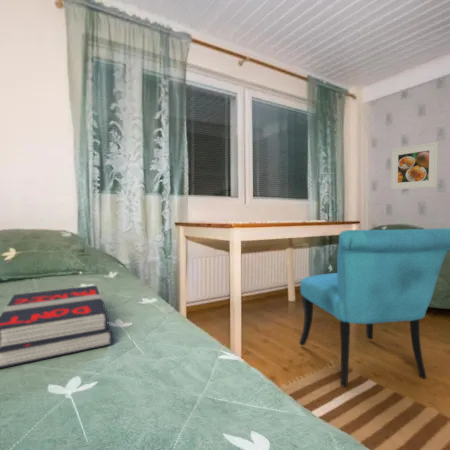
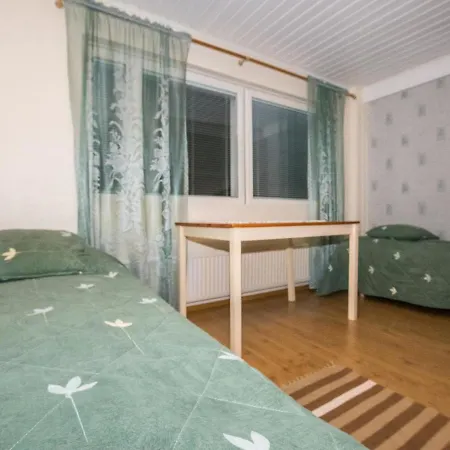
- book [0,285,115,369]
- chair [298,227,450,388]
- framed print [390,141,439,191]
